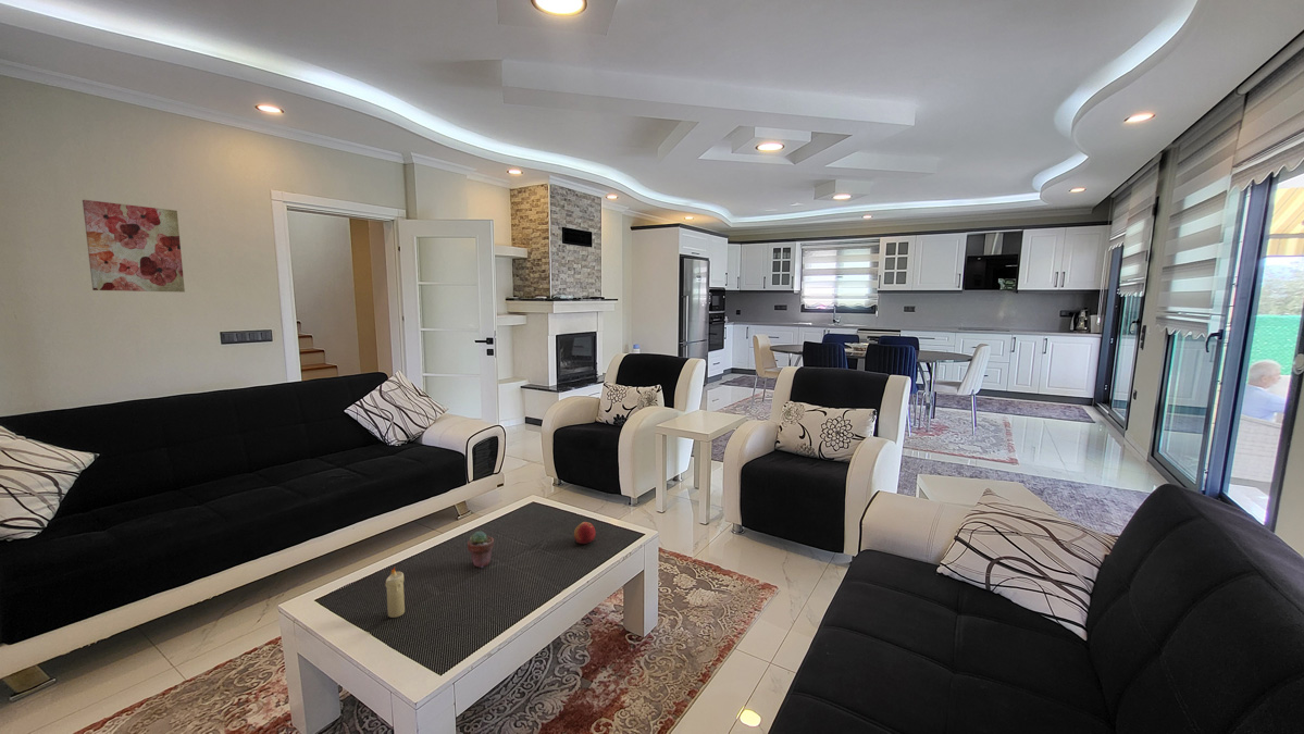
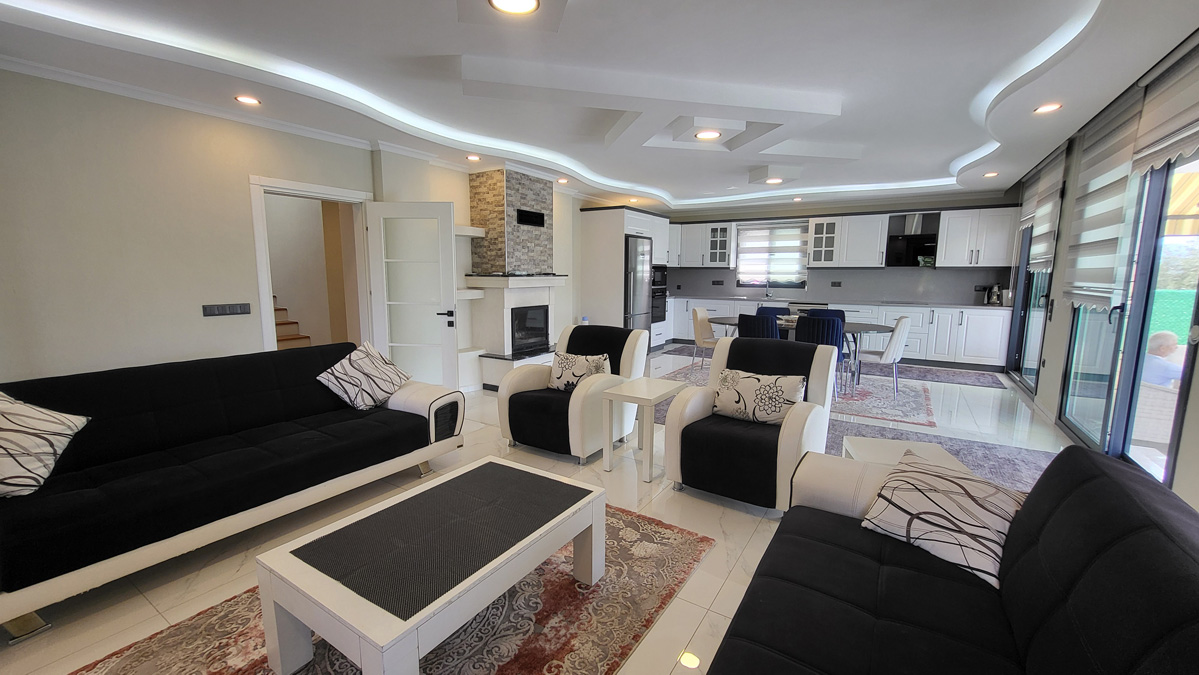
- potted succulent [467,530,495,569]
- wall art [82,199,186,293]
- apple [573,521,596,545]
- candle [385,567,406,619]
